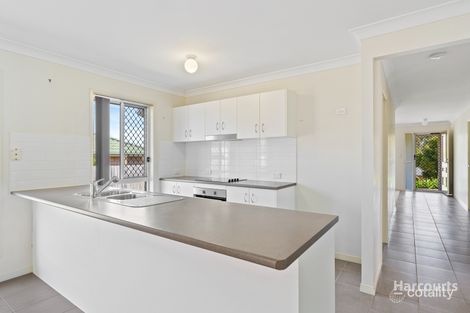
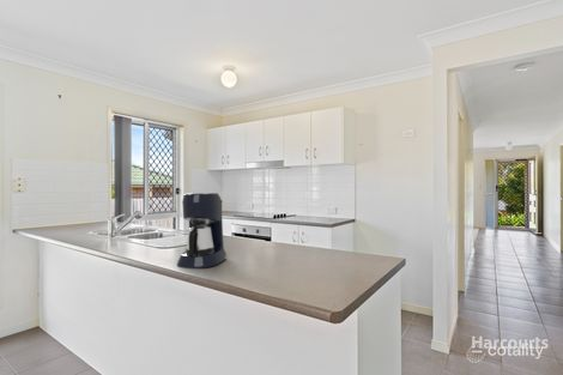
+ coffee maker [176,192,228,270]
